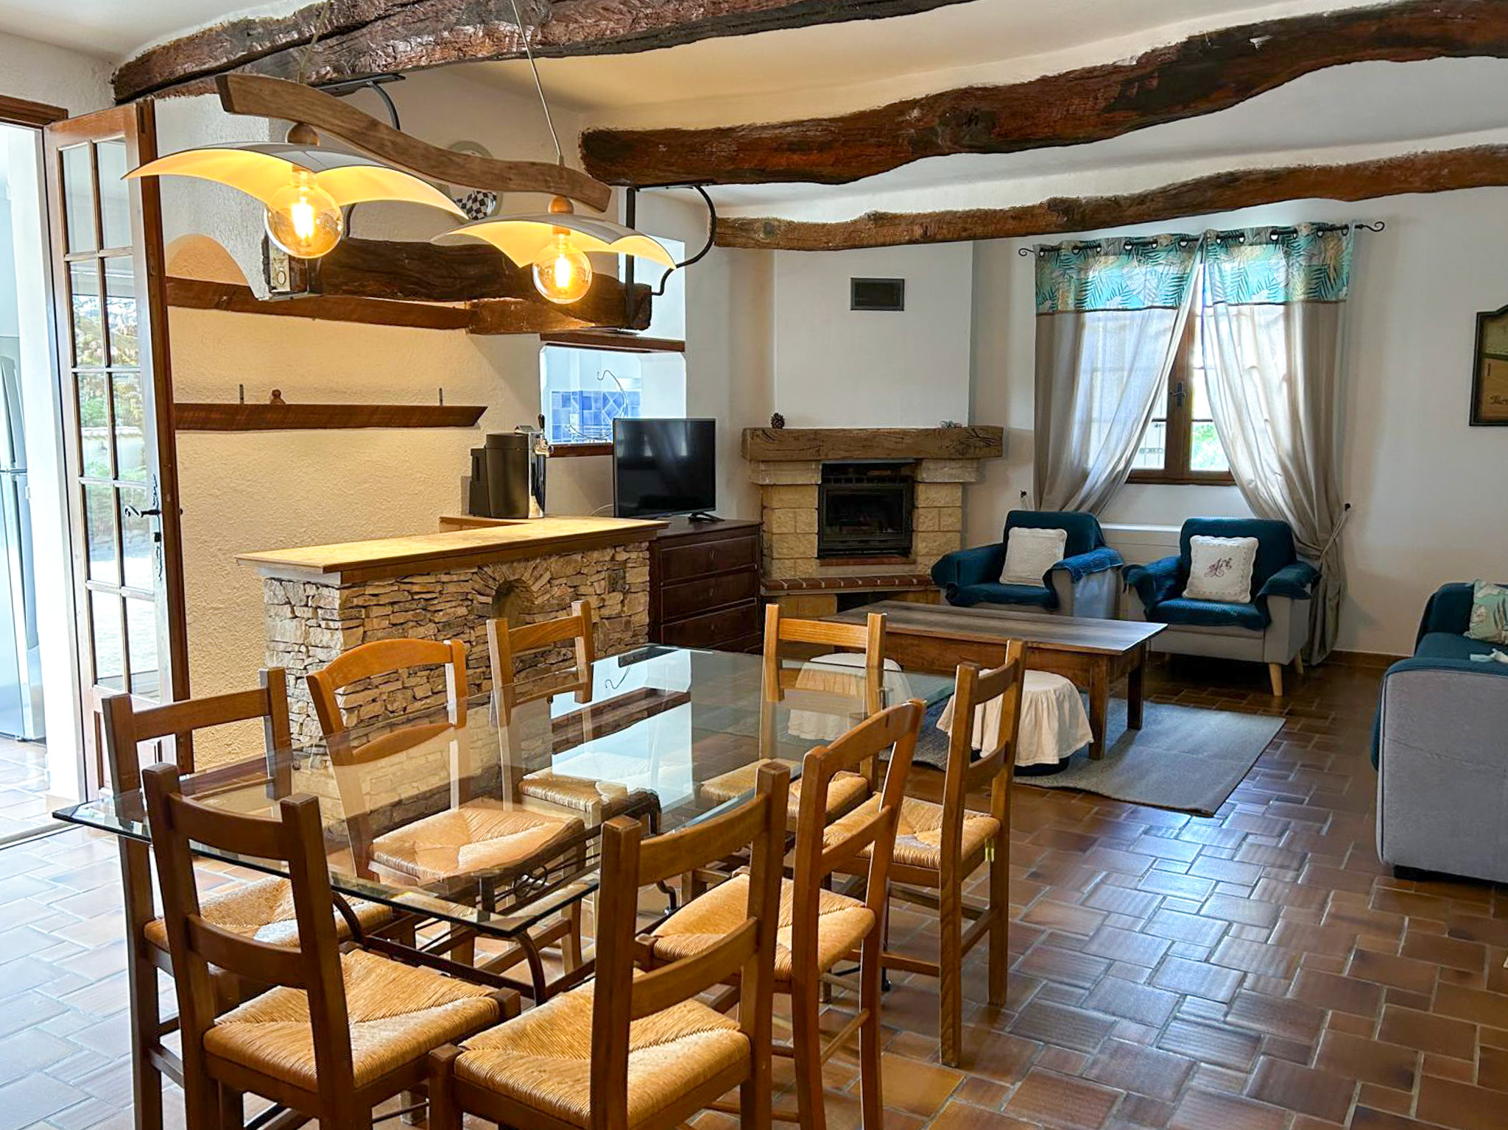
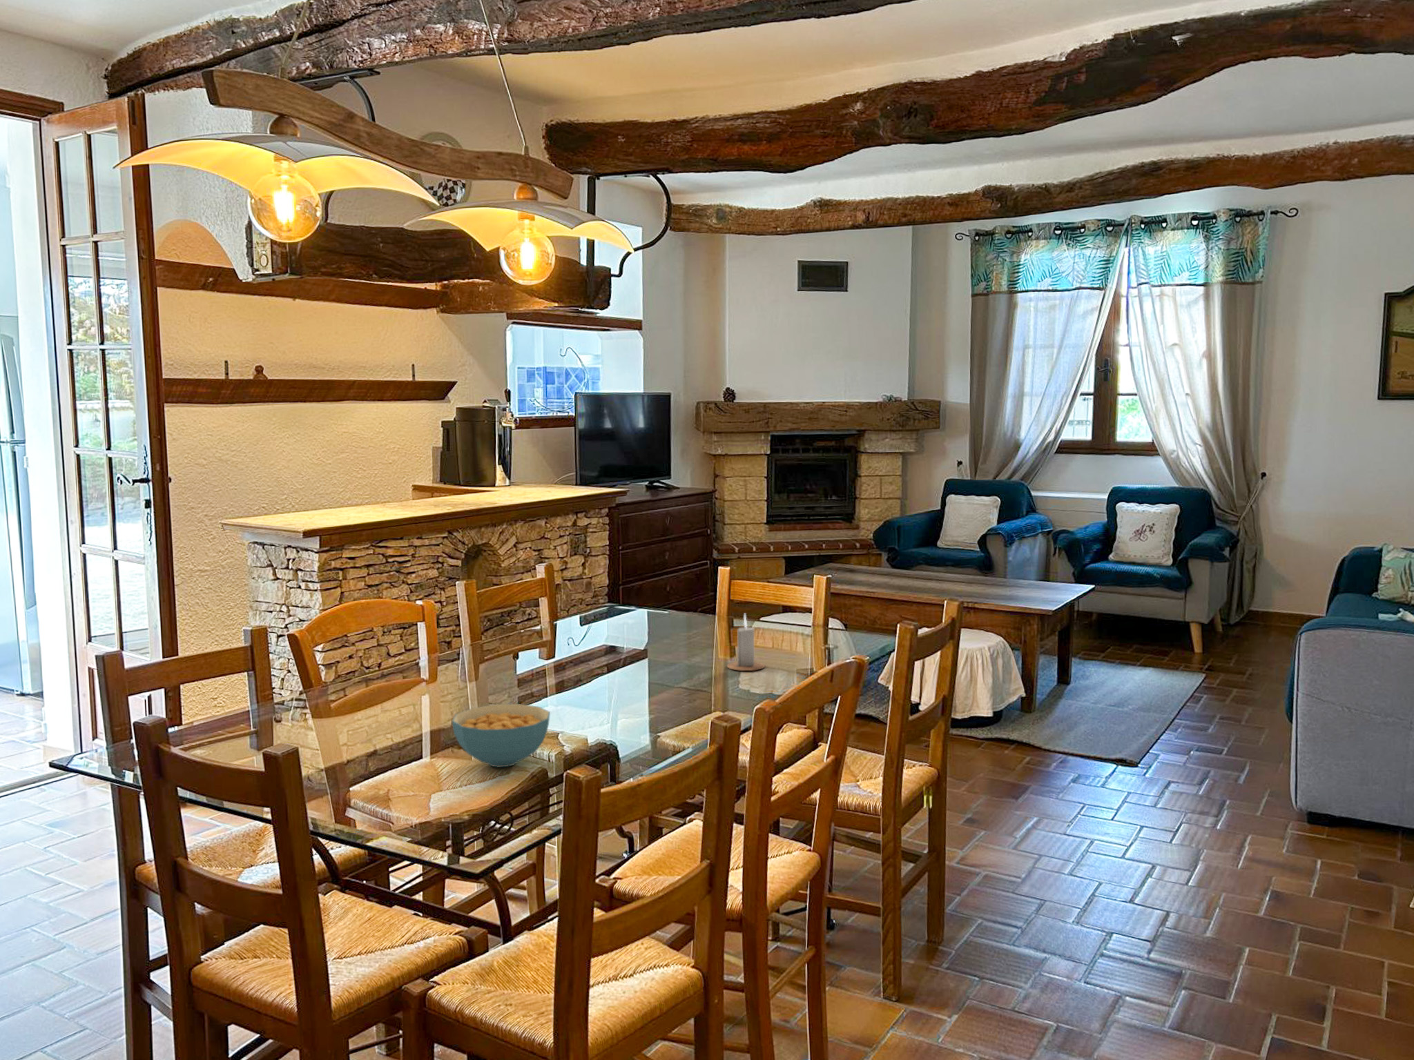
+ candle [726,612,766,671]
+ cereal bowl [452,704,551,768]
